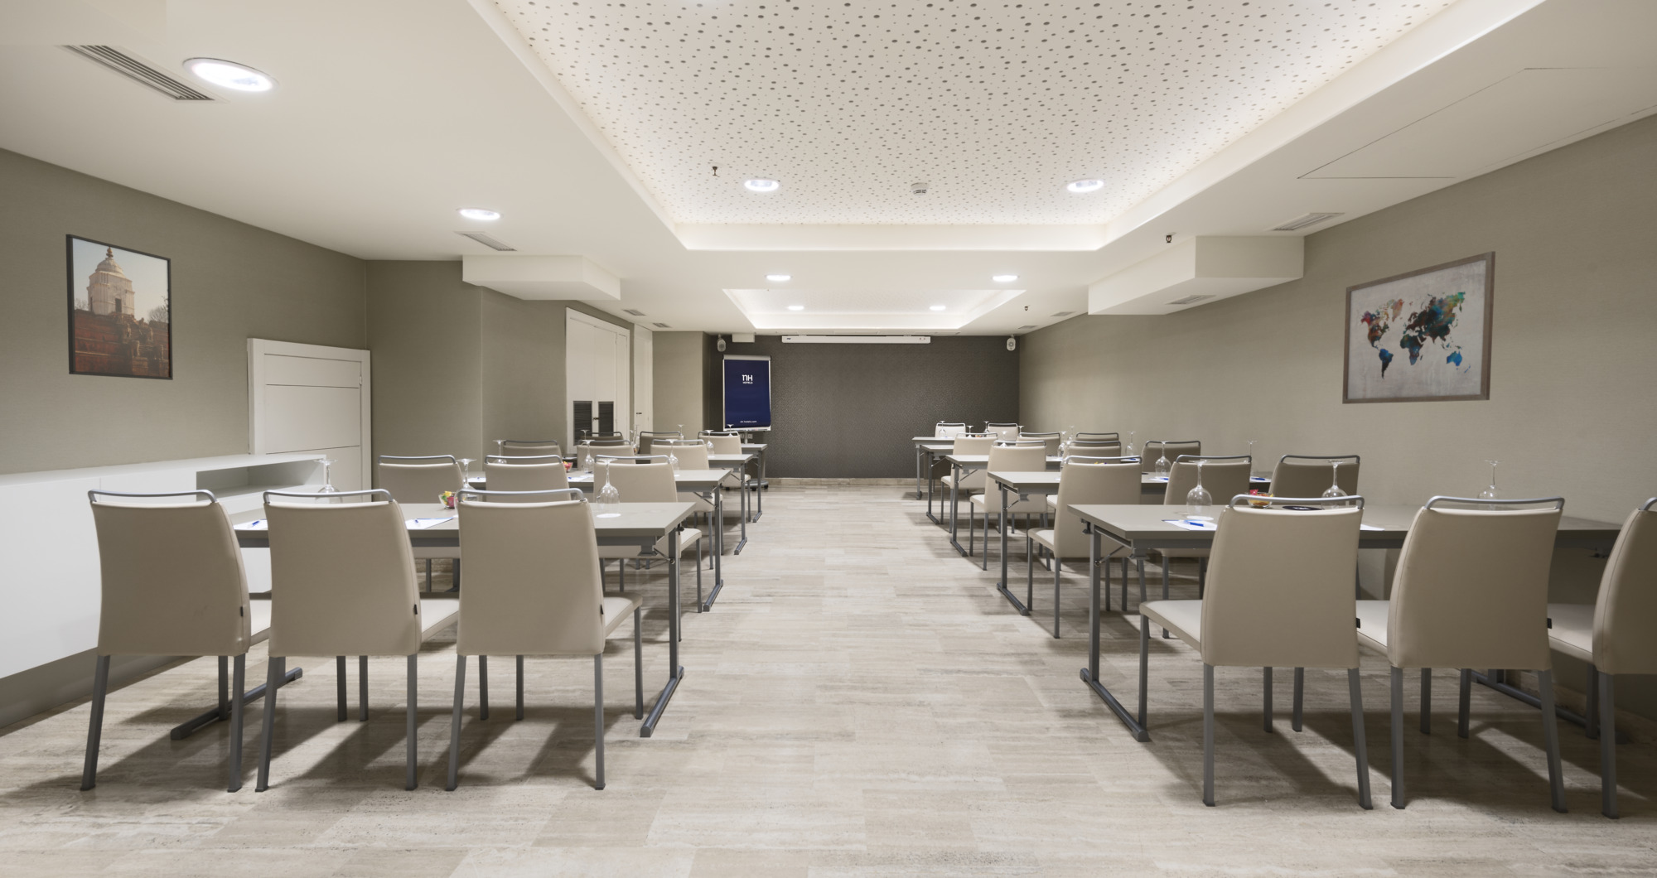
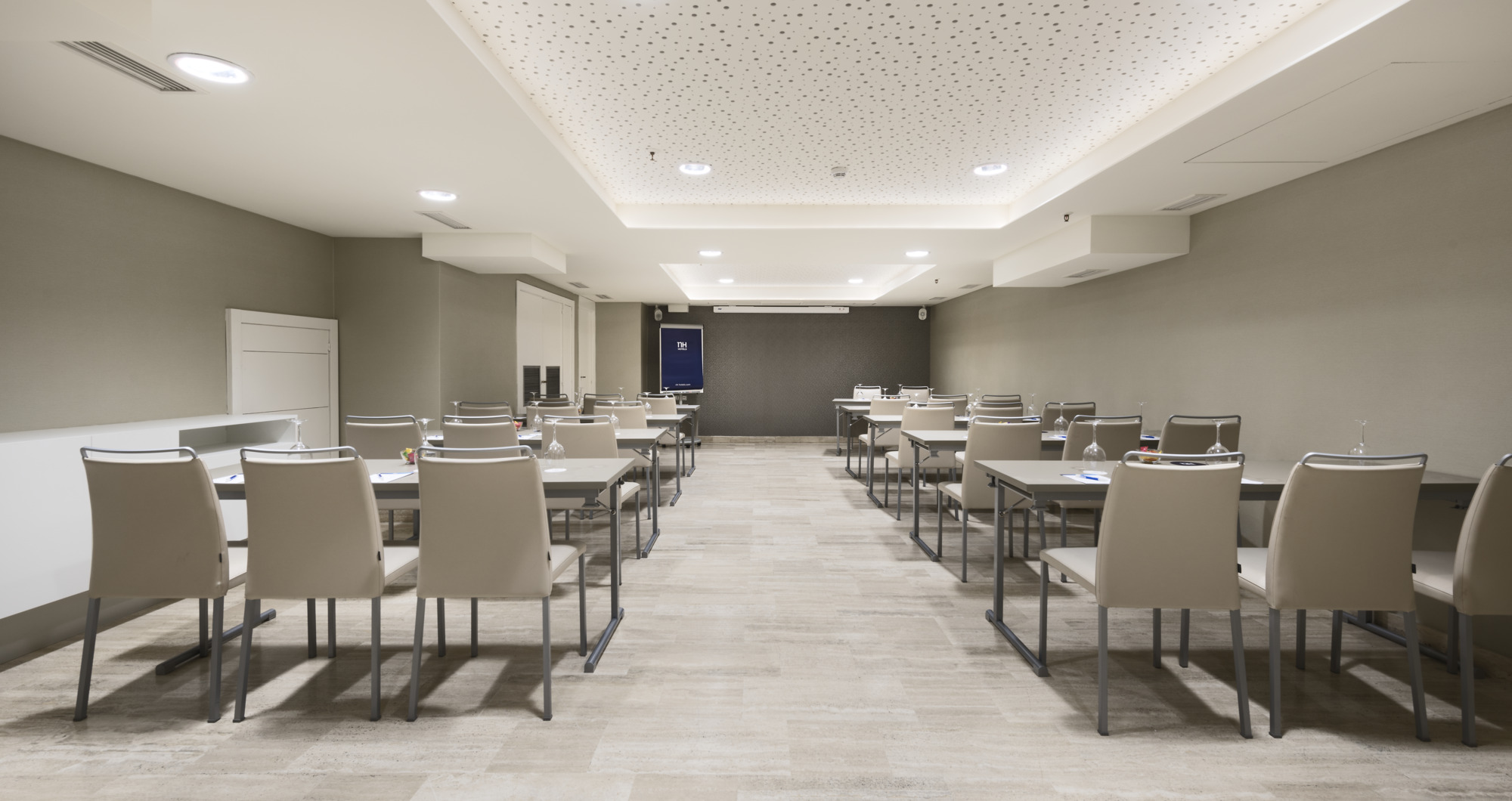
- wall art [1341,250,1496,406]
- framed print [65,233,174,381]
